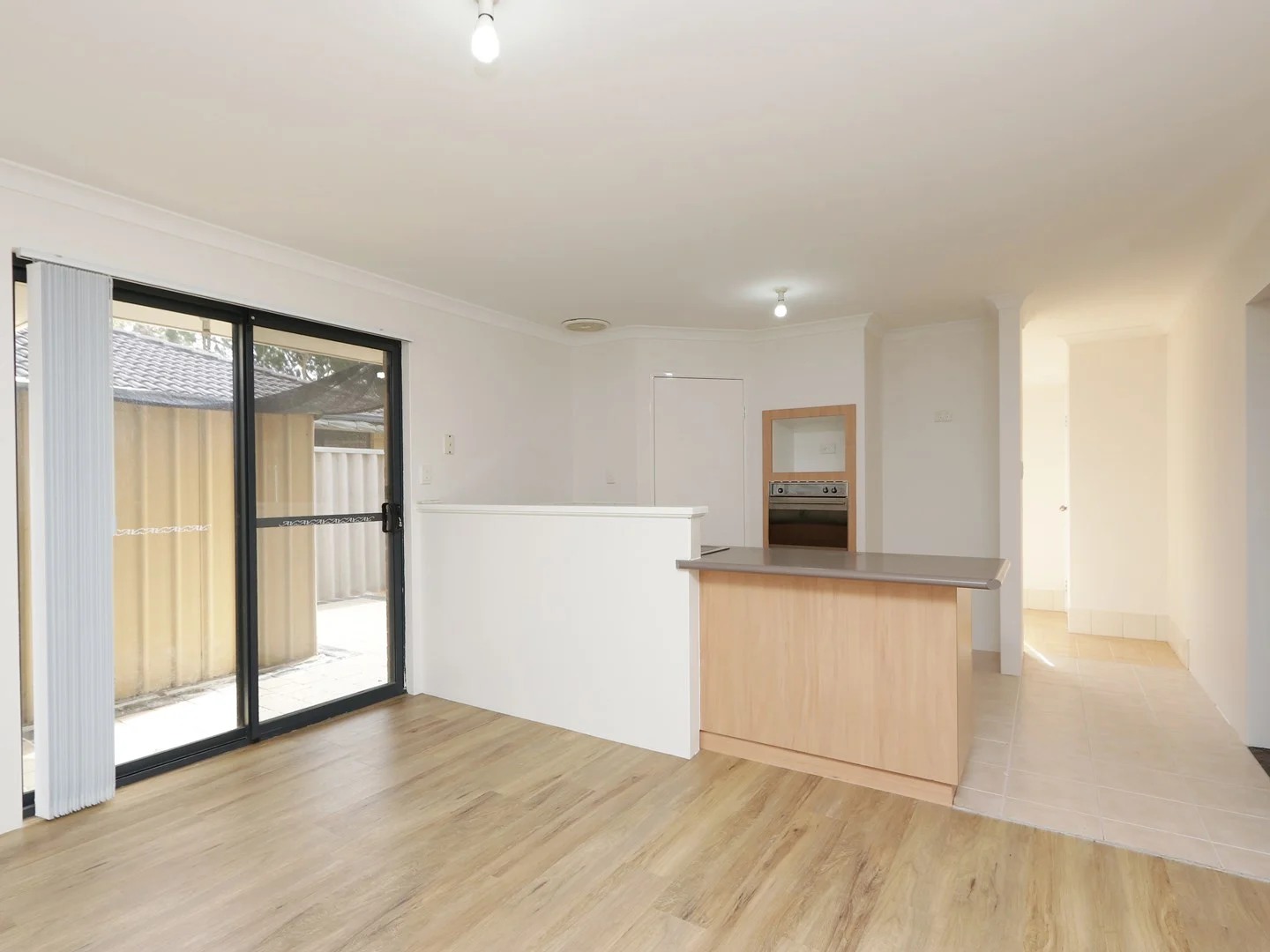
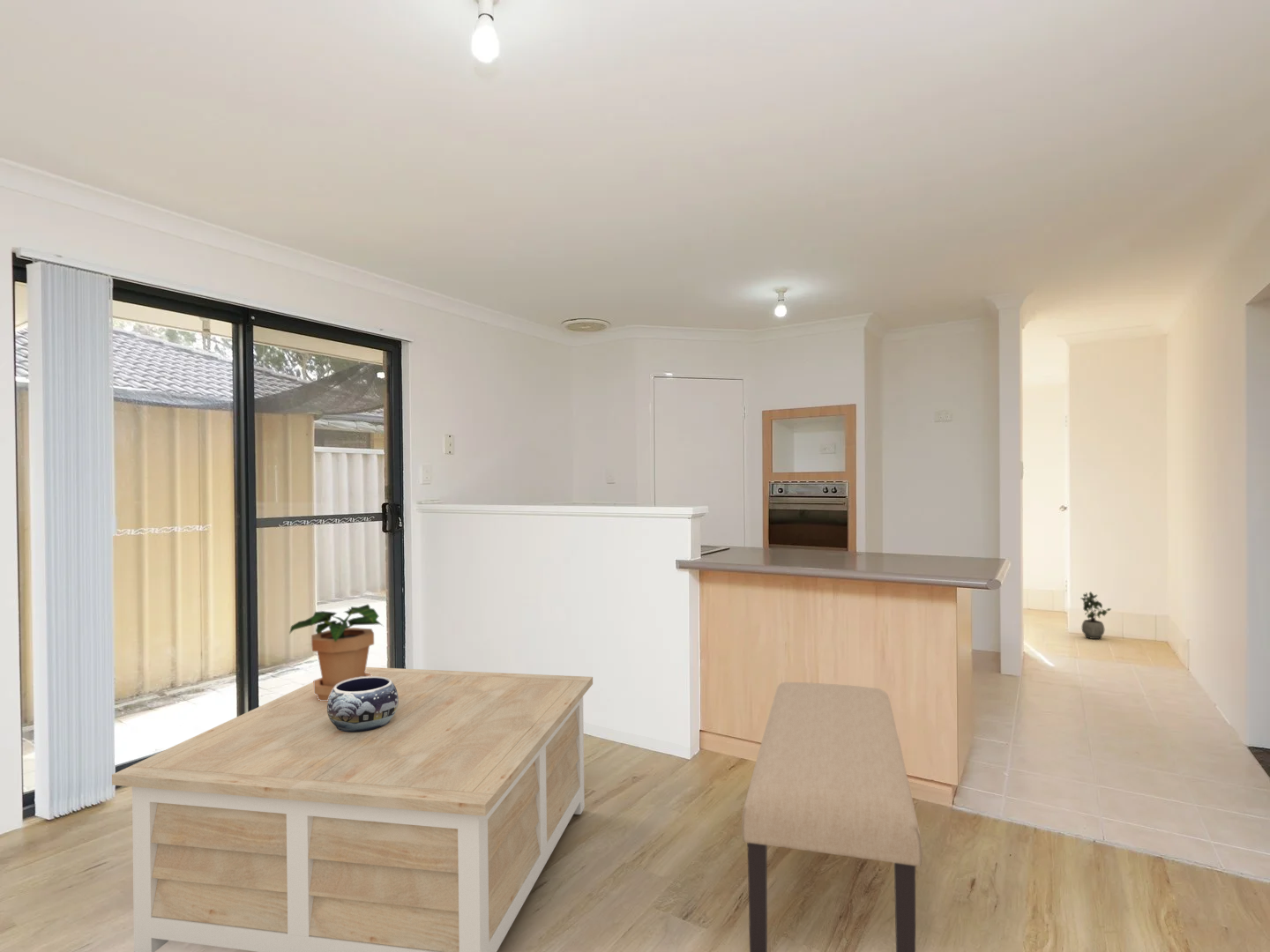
+ potted plant [1080,591,1112,640]
+ potted plant [288,603,384,701]
+ decorative bowl [327,676,399,733]
+ bench [741,681,923,952]
+ coffee table [111,666,594,952]
